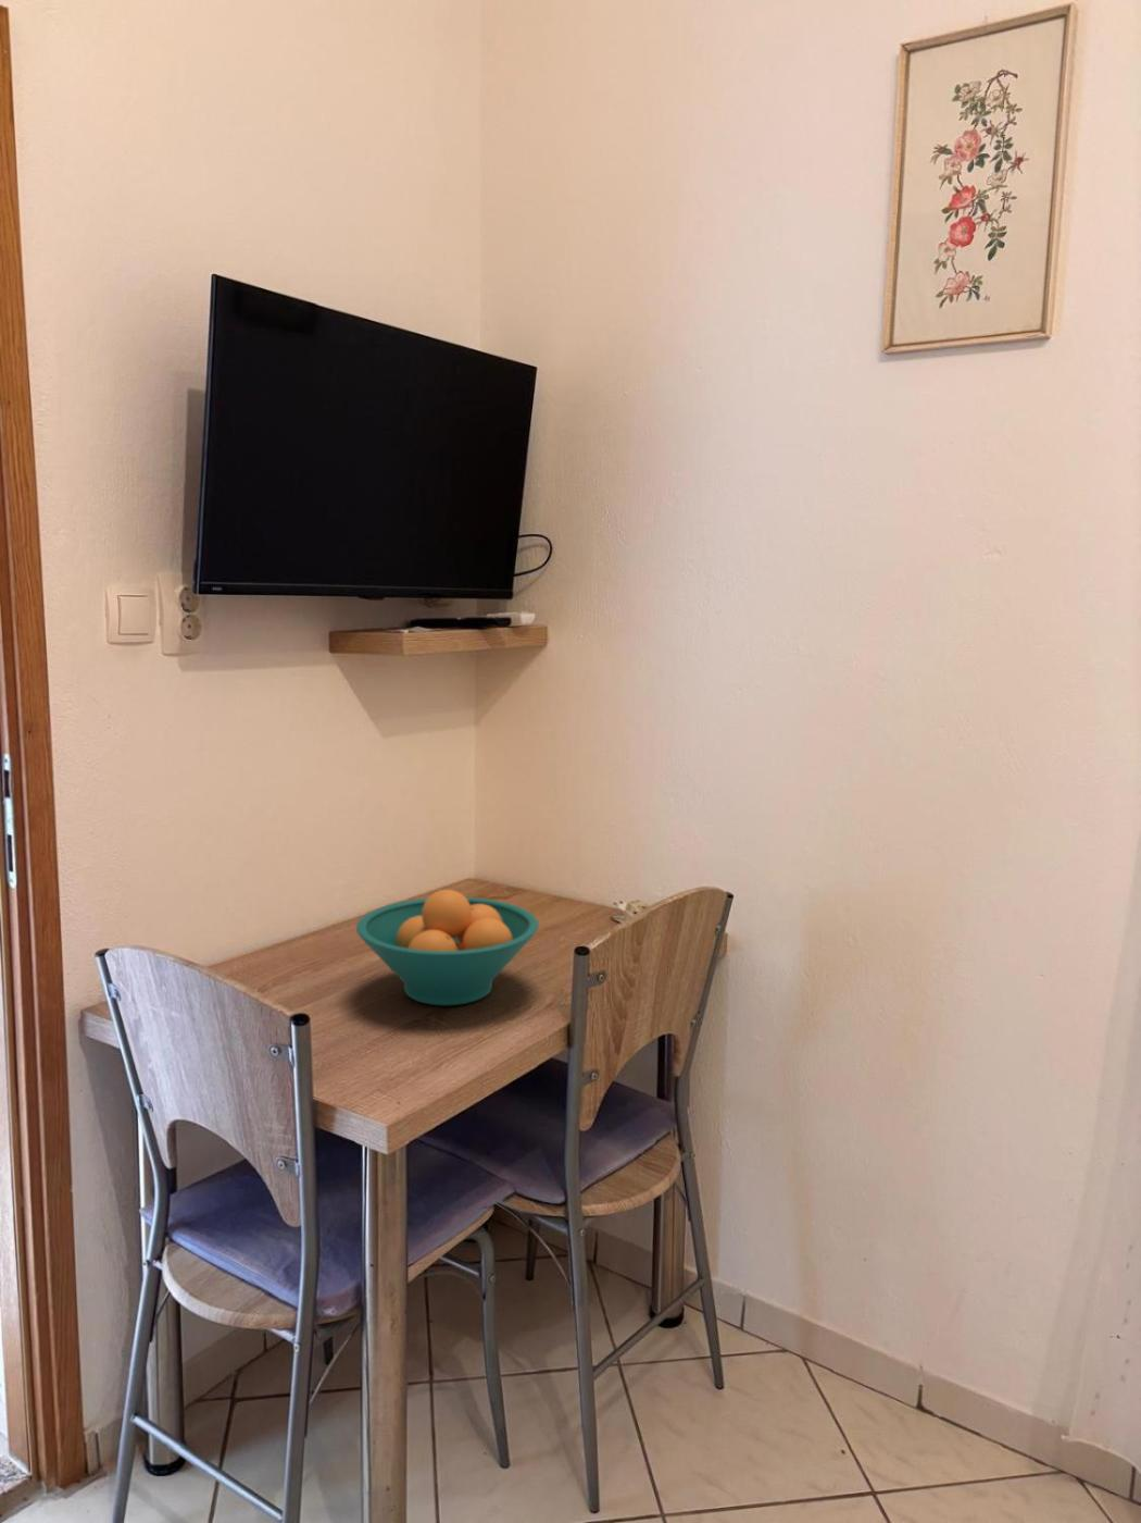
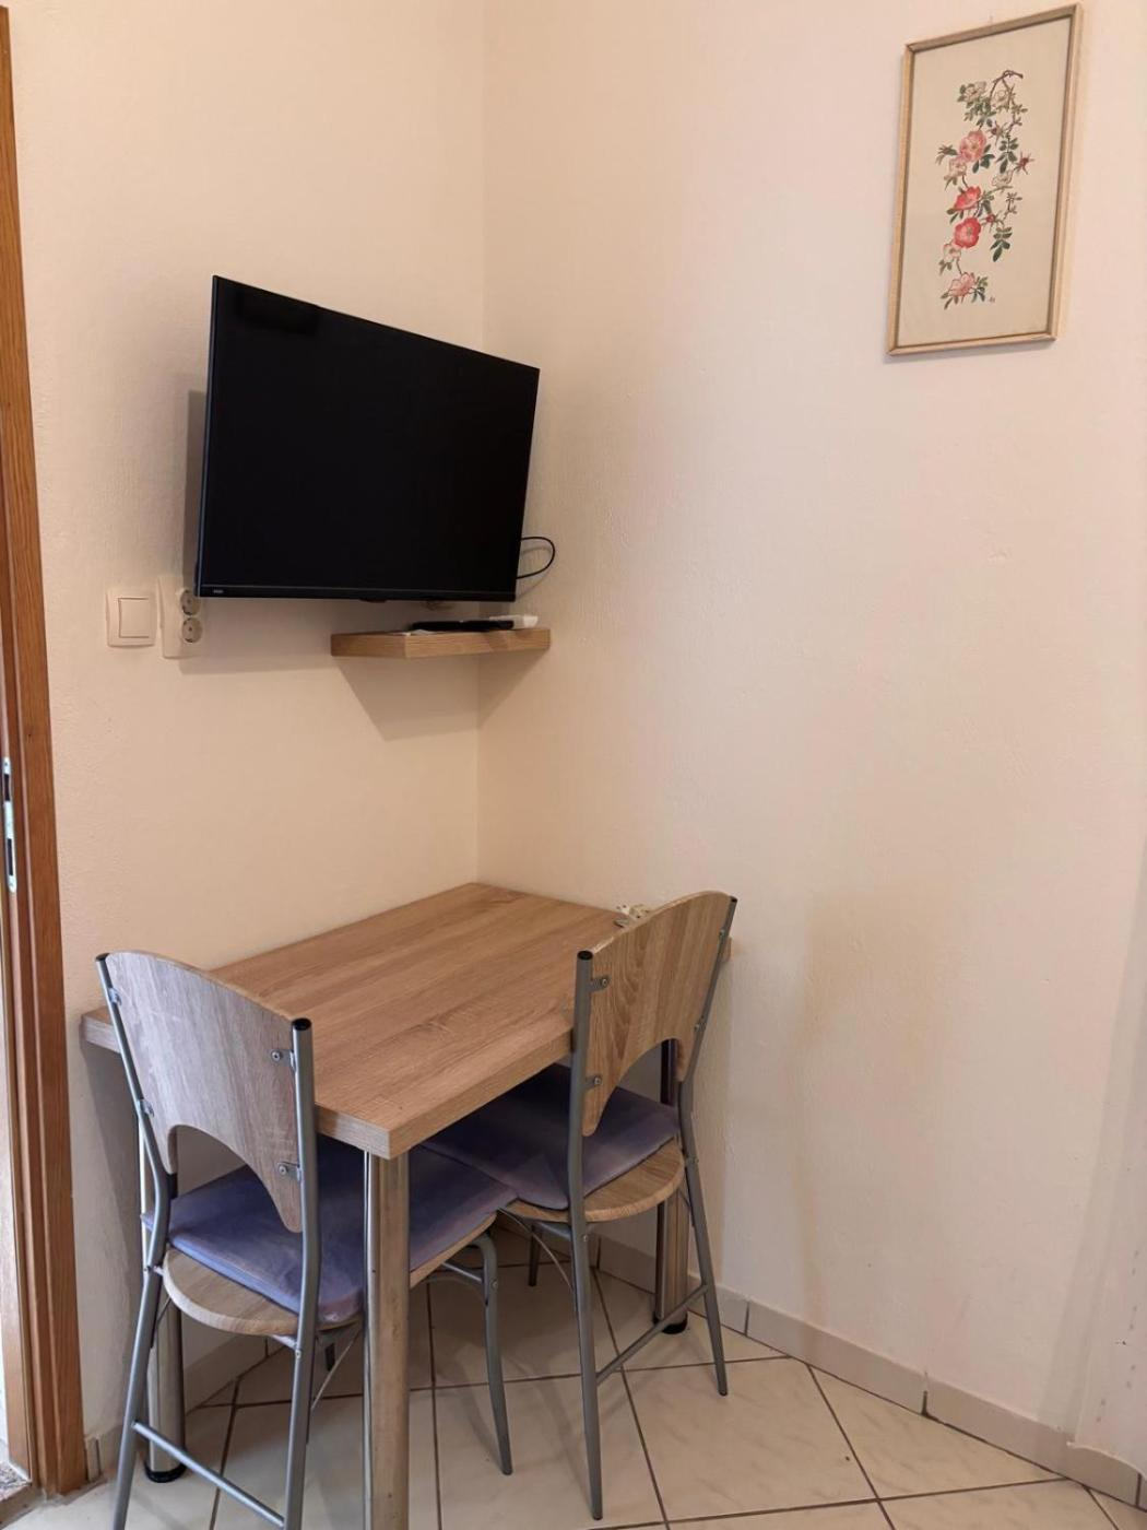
- fruit bowl [355,889,541,1006]
